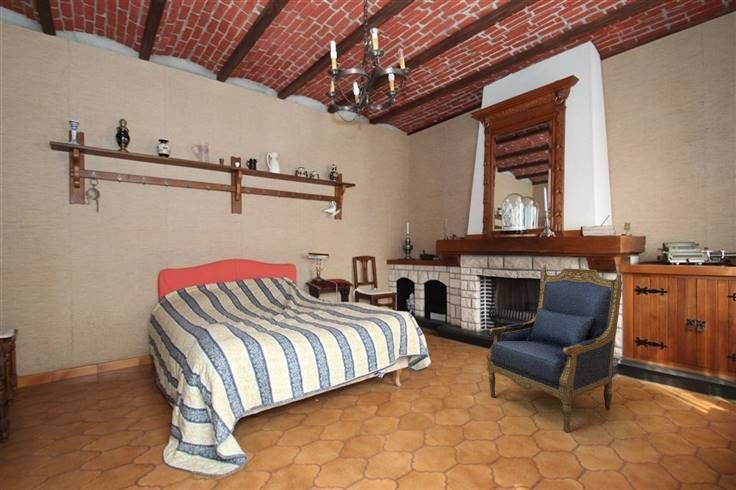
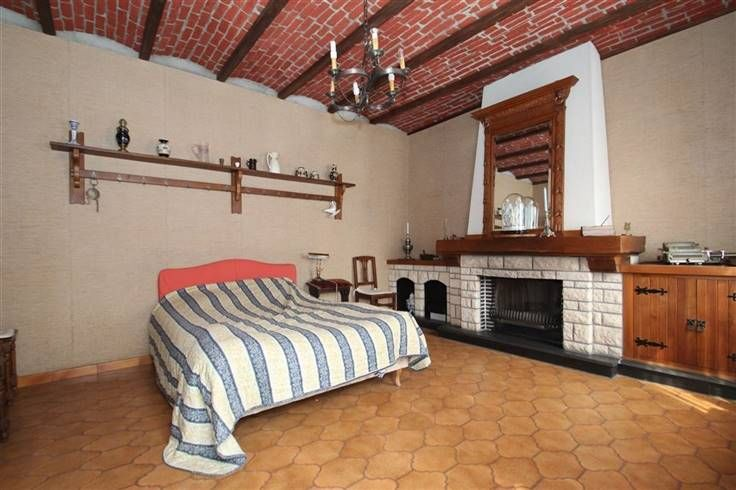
- armchair [486,265,623,434]
